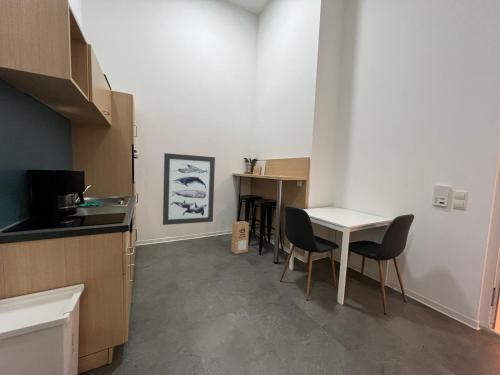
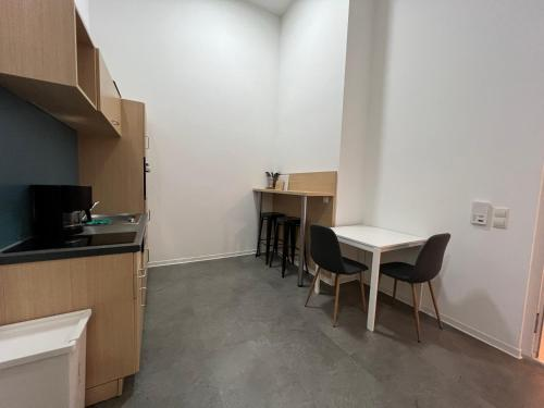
- wall art [162,152,216,226]
- cardboard box [230,220,250,255]
